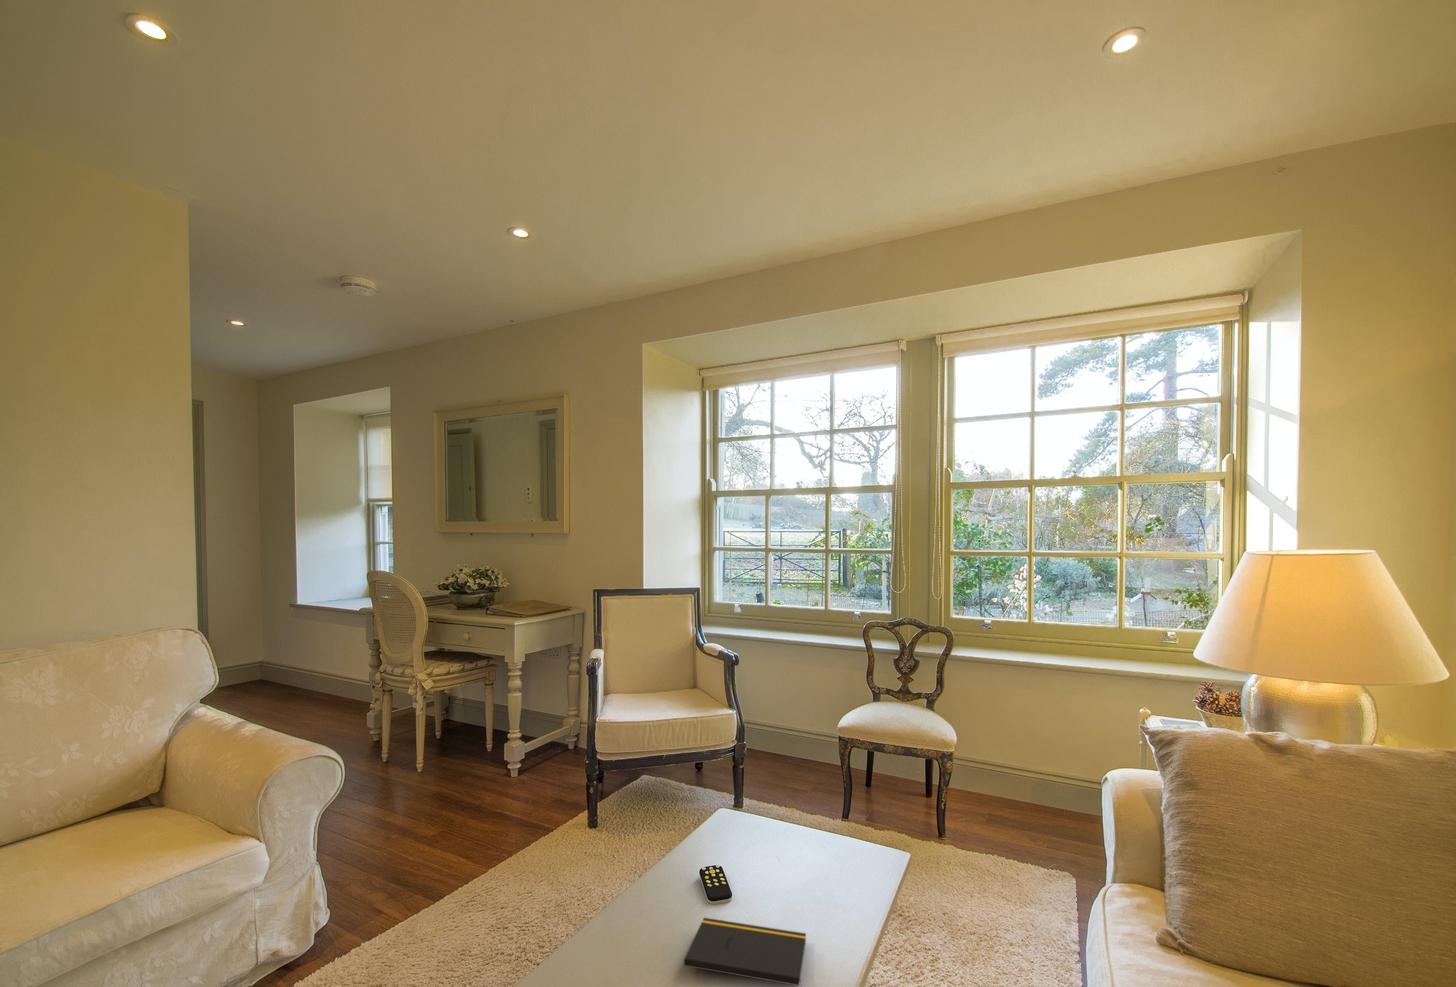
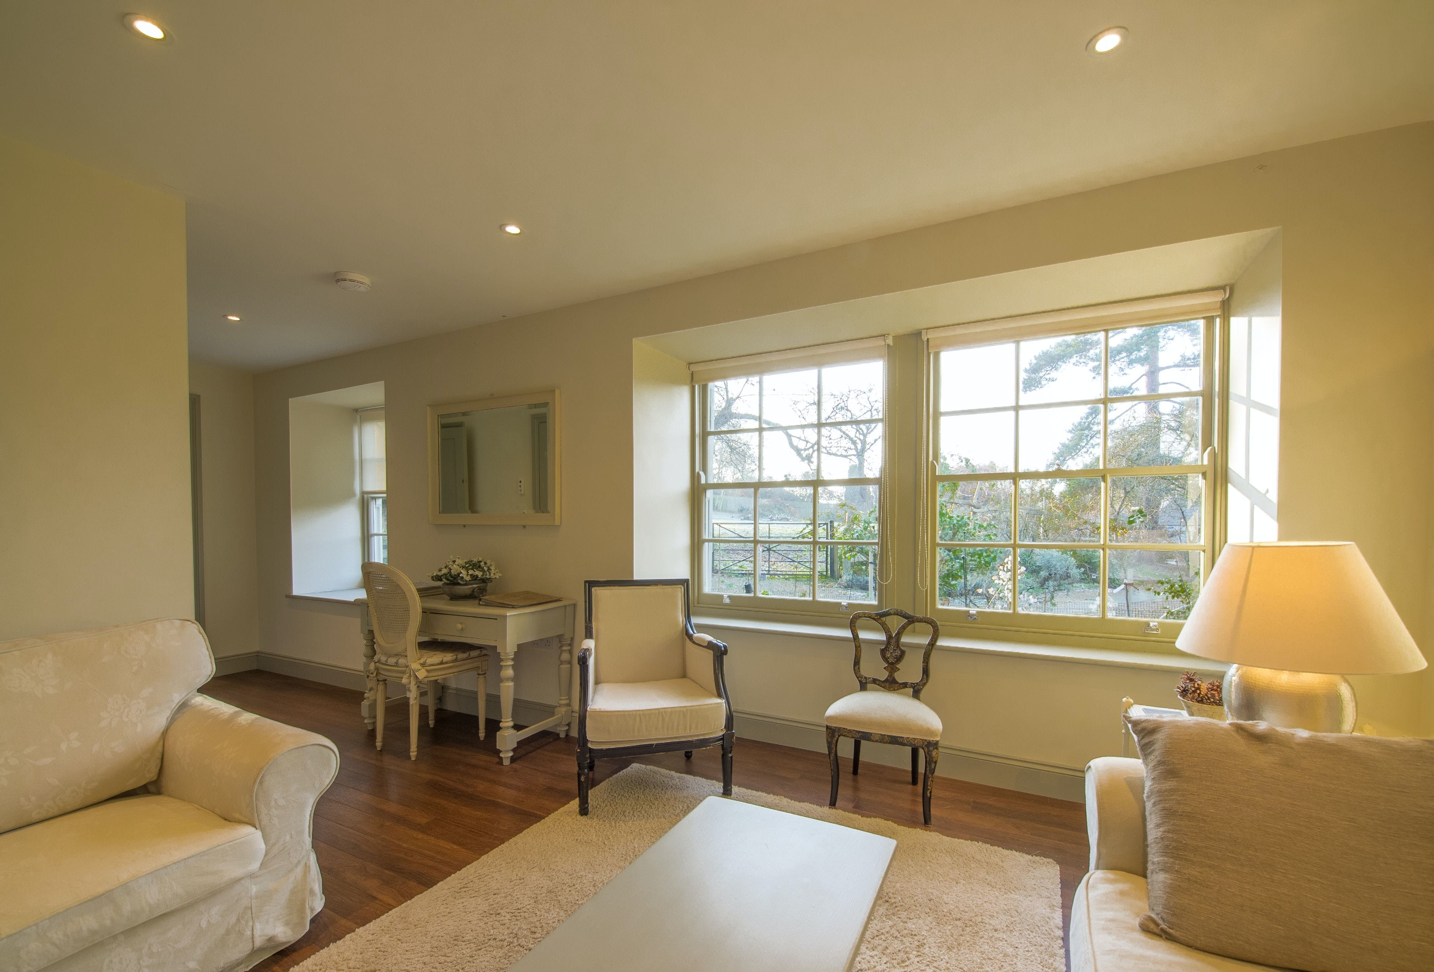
- remote control [699,865,733,904]
- notepad [683,918,807,987]
